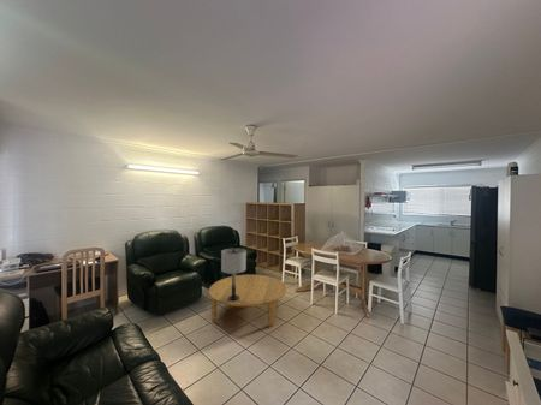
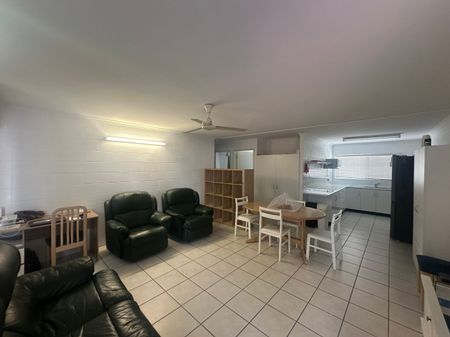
- lamp [220,248,248,302]
- coffee table [208,274,287,328]
